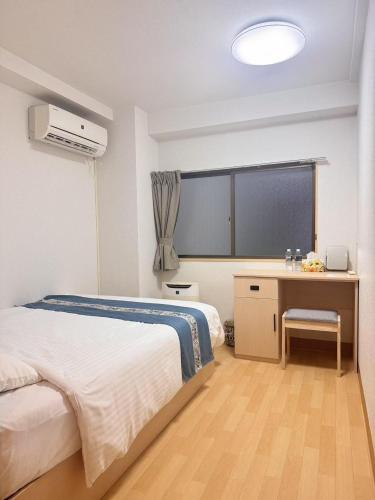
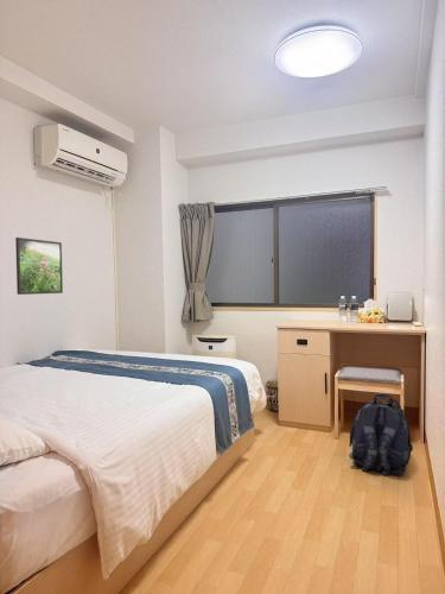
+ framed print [14,236,64,296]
+ backpack [348,393,414,478]
